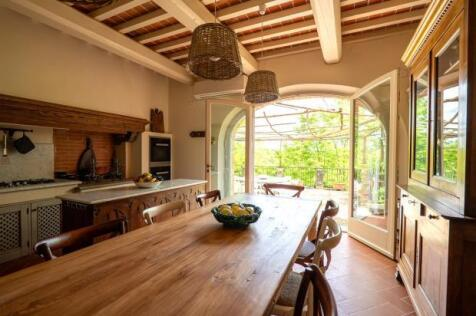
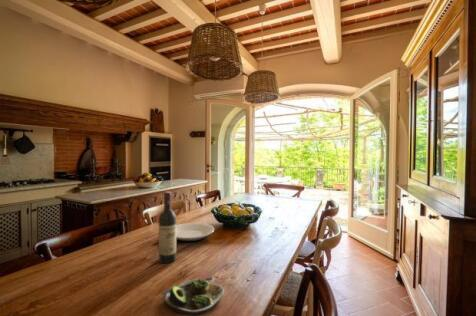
+ salad plate [161,276,225,316]
+ plate [176,222,215,243]
+ wine bottle [158,191,177,264]
